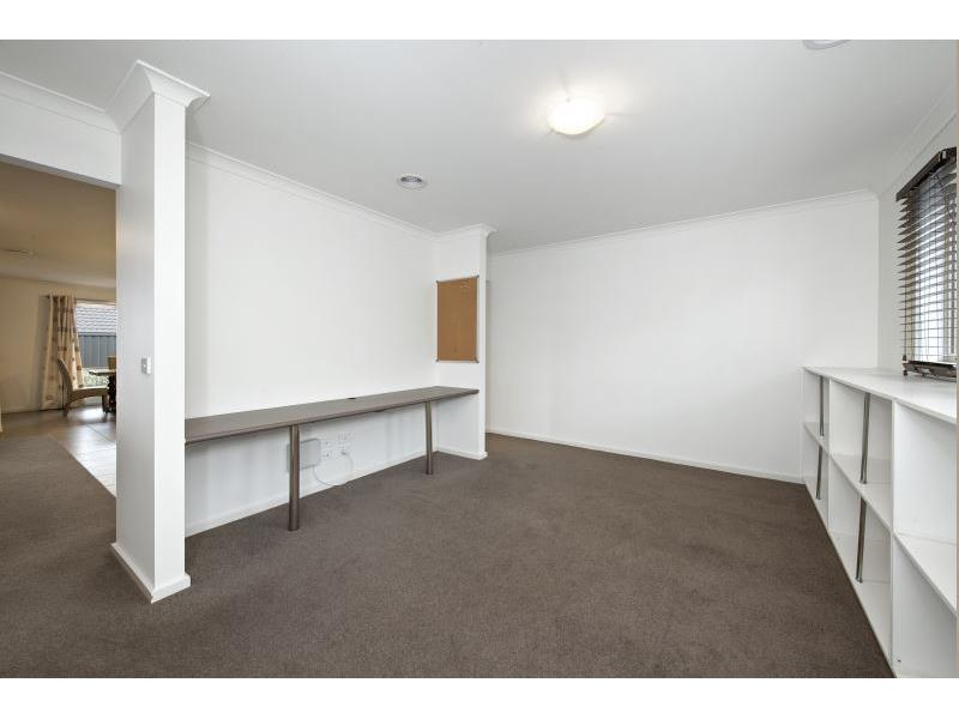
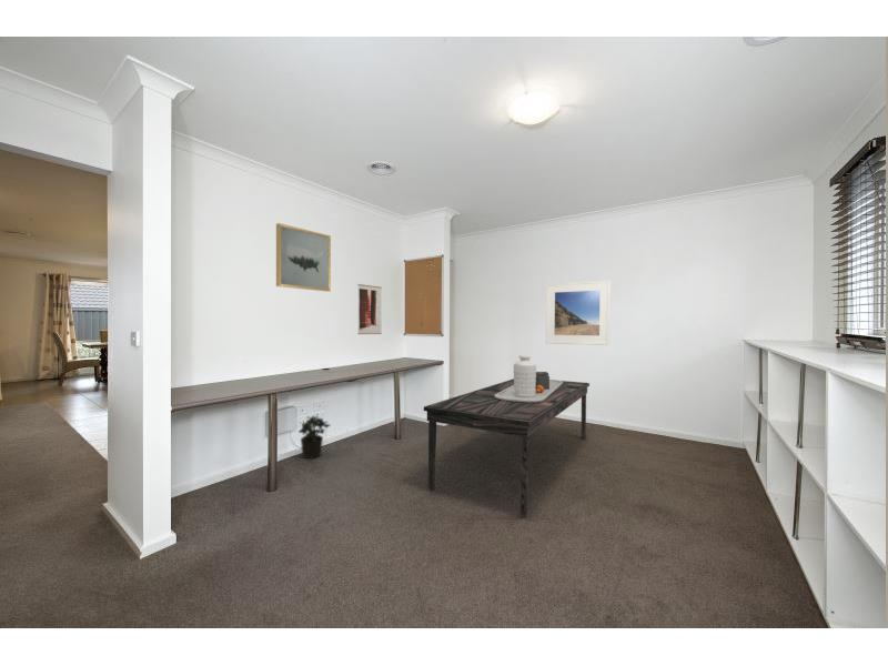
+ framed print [545,279,612,346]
+ potted plant [297,413,332,460]
+ wall art [356,283,383,335]
+ wall art [275,222,332,293]
+ dining table [423,354,591,517]
